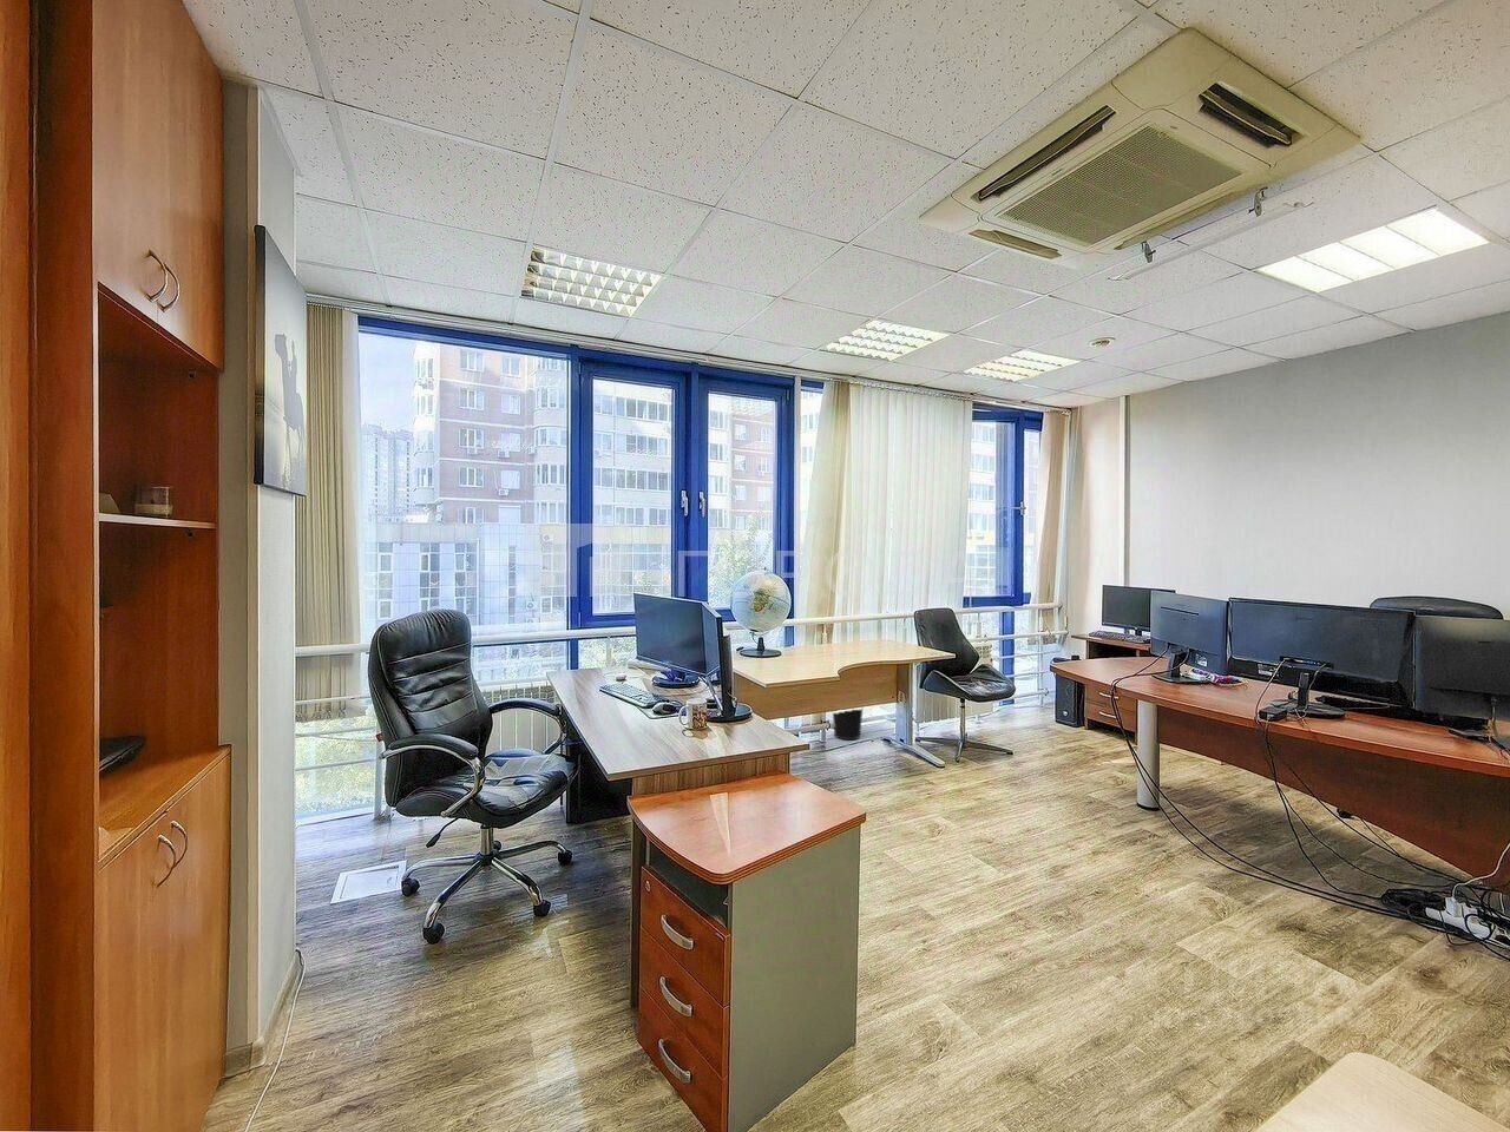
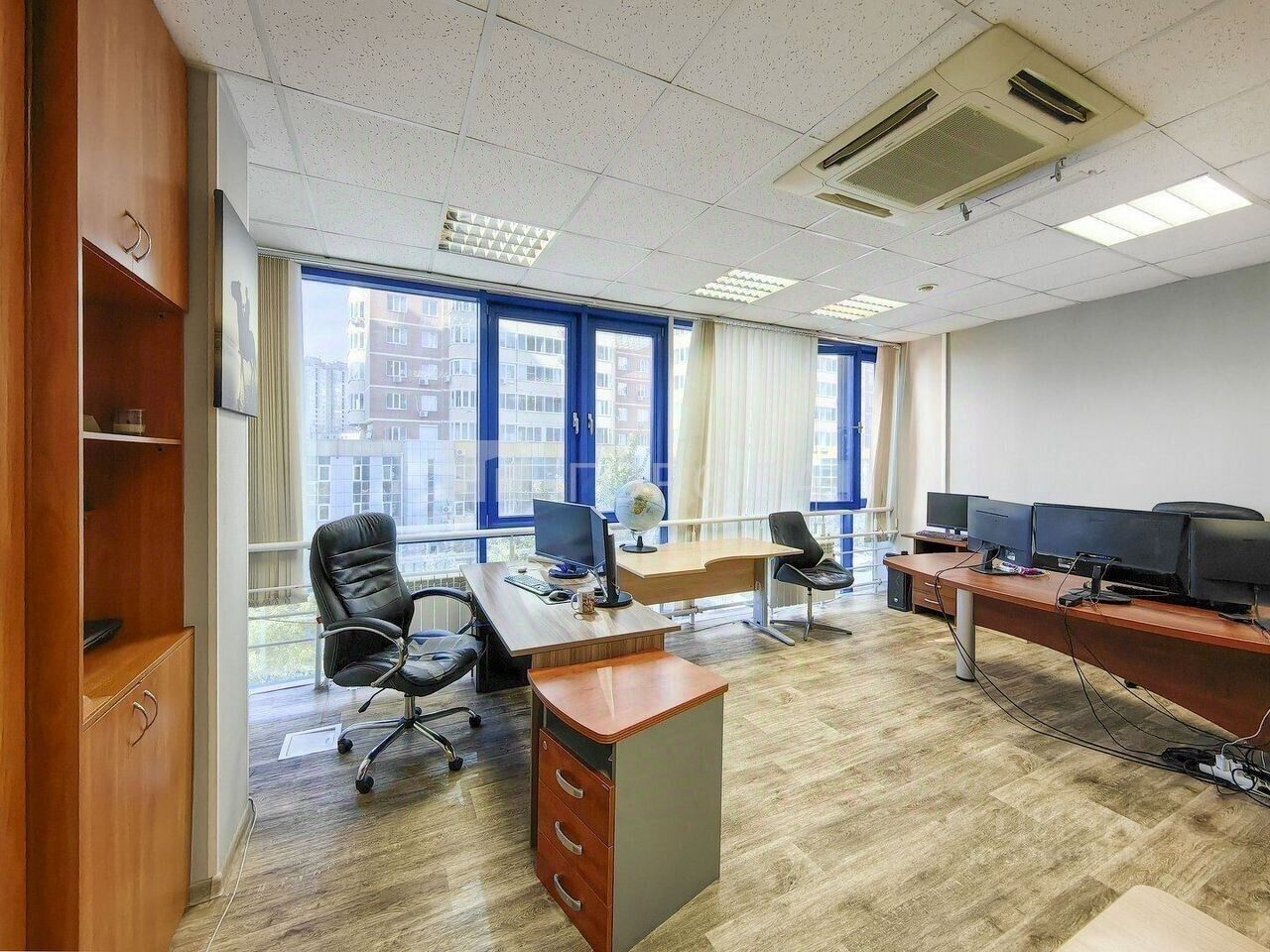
- wastebasket [831,708,863,741]
